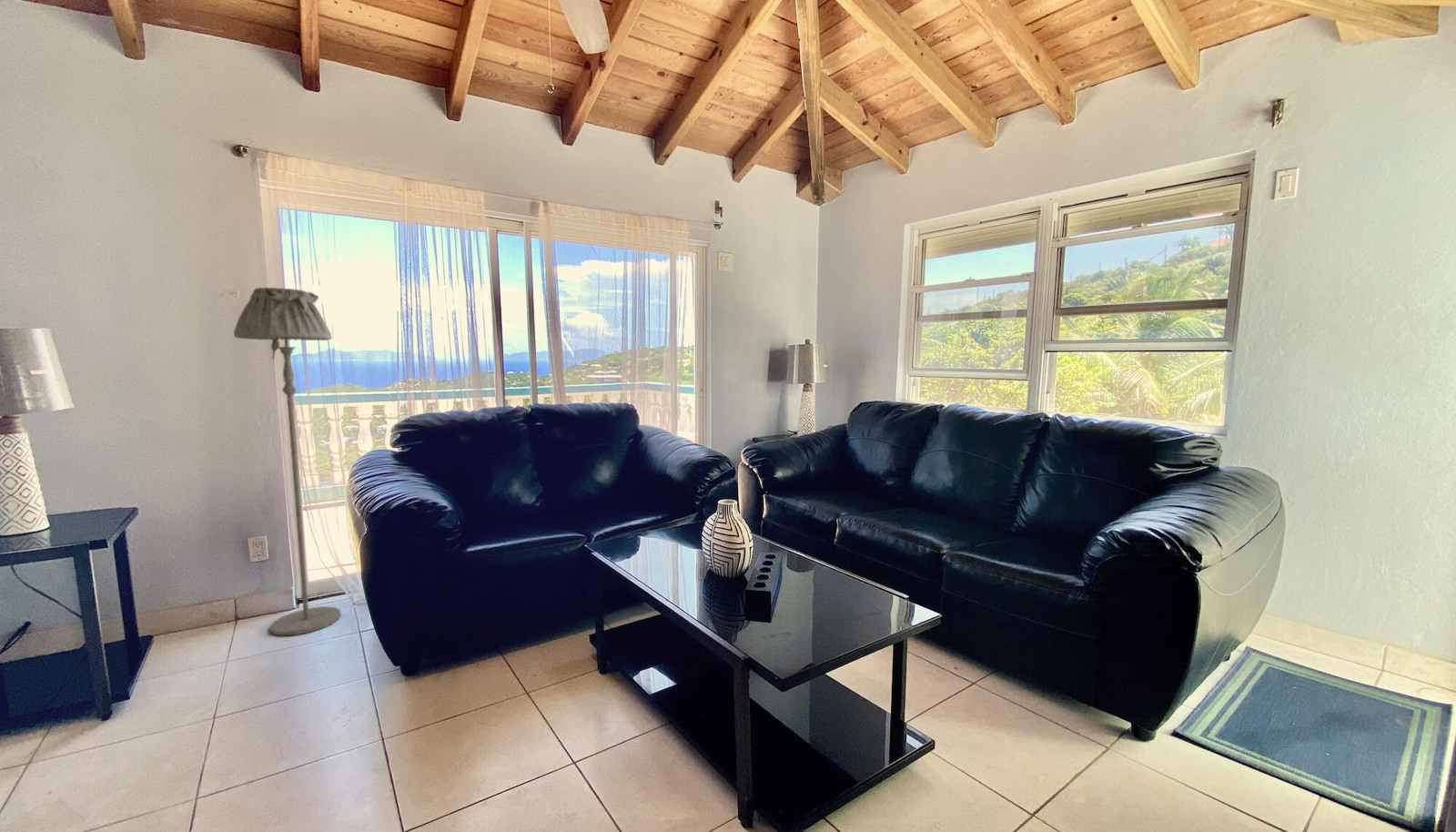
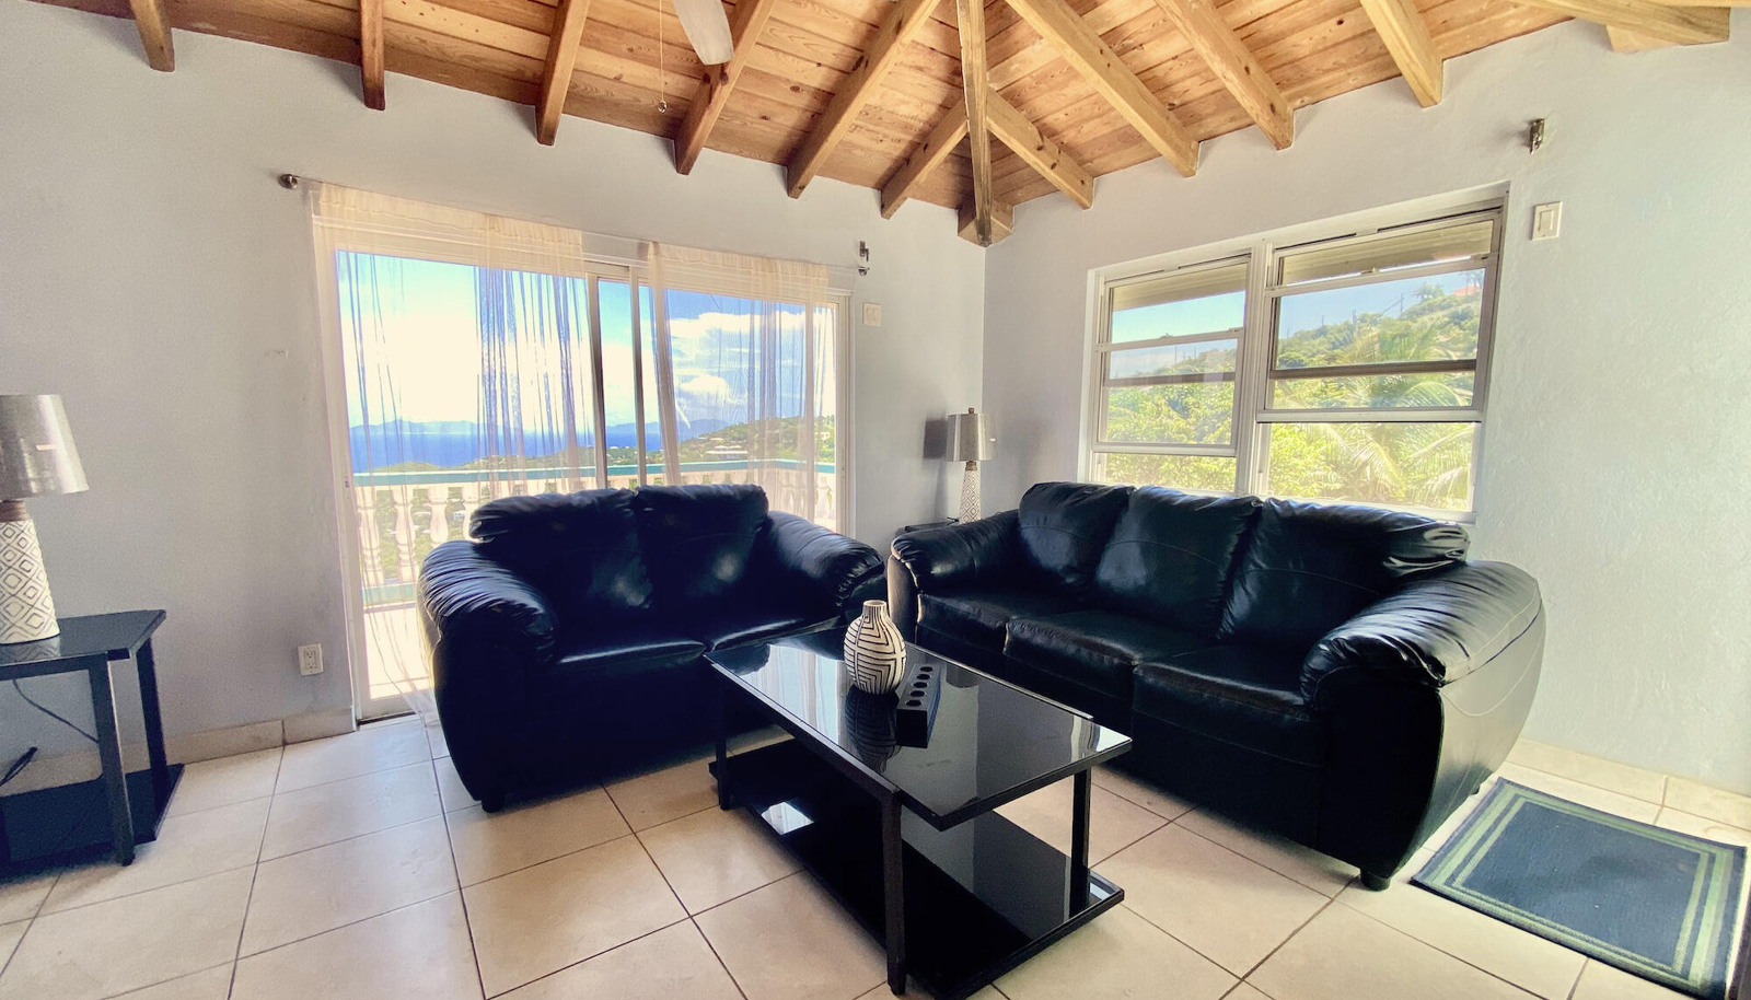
- floor lamp [233,287,342,637]
